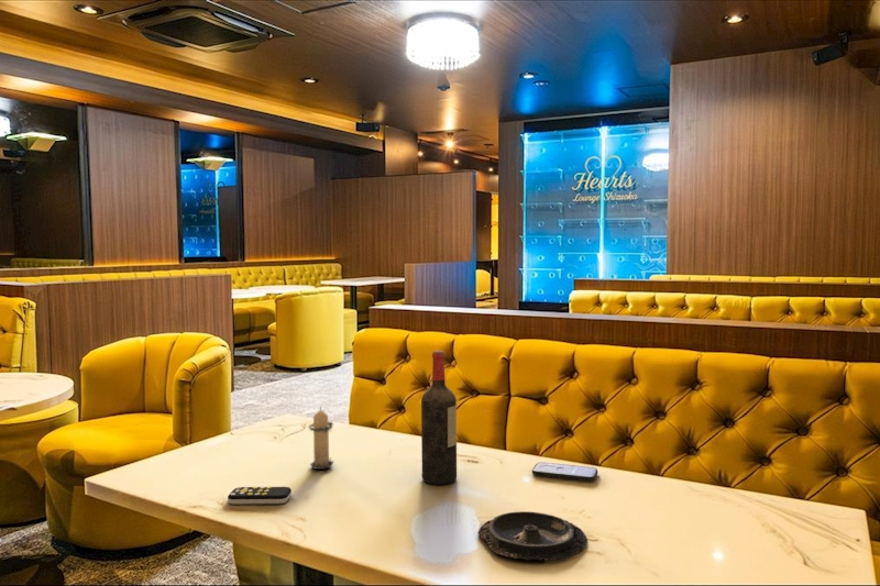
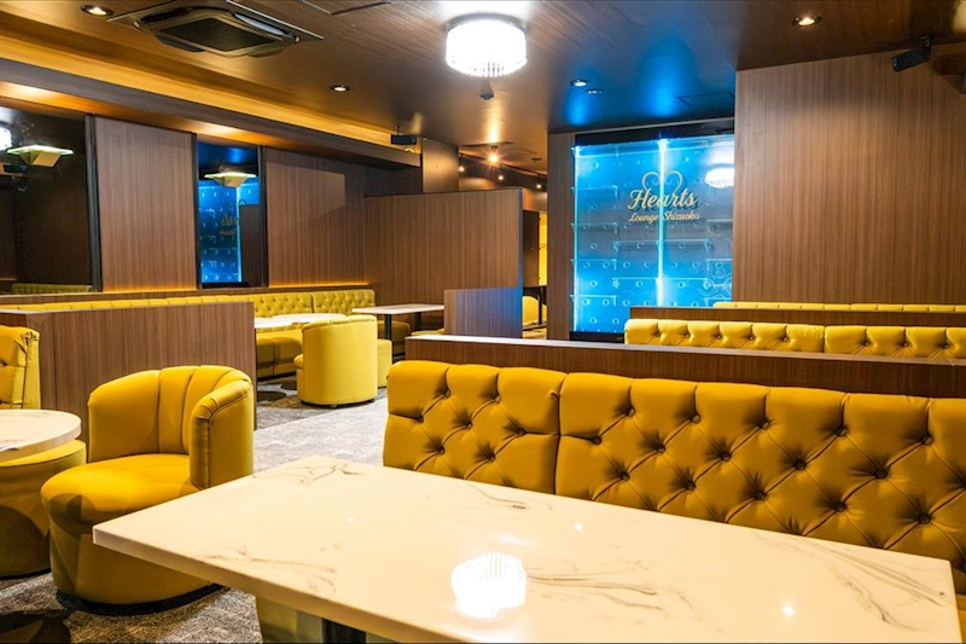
- smartphone [531,462,598,483]
- wine bottle [420,350,458,486]
- ashtray [476,510,588,562]
- remote control [227,486,293,506]
- candle [307,406,336,471]
